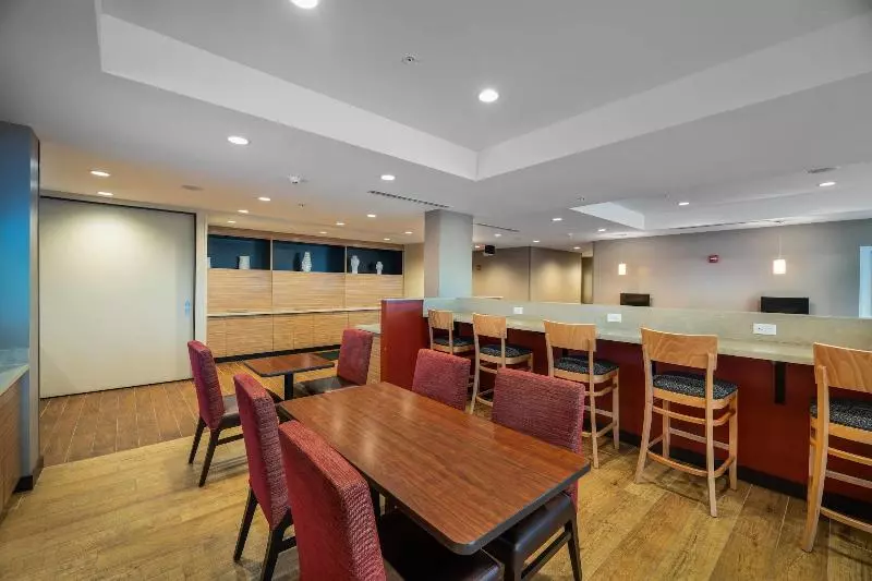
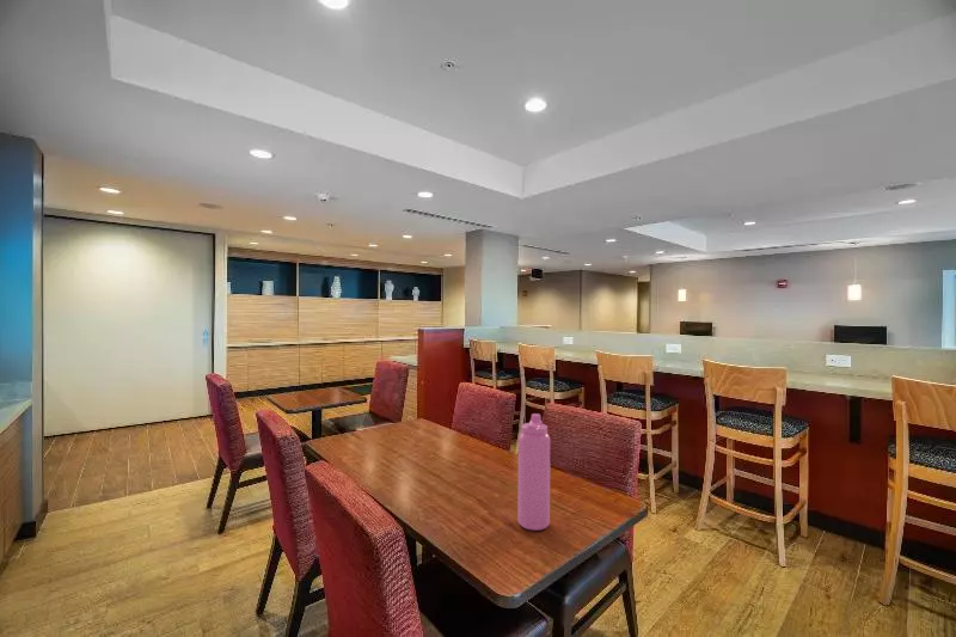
+ water bottle [516,412,552,532]
